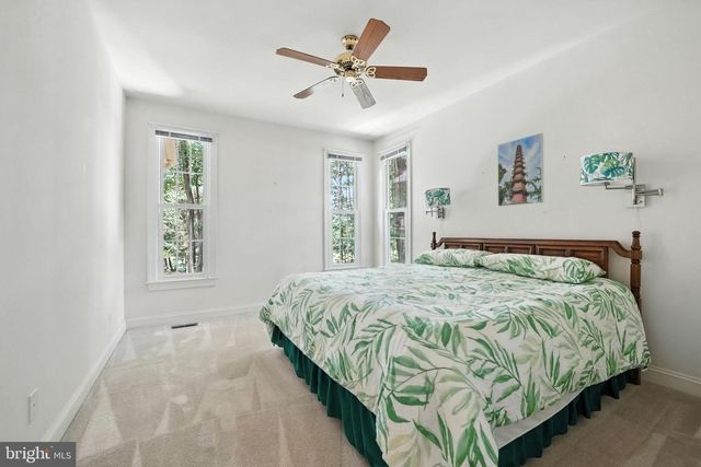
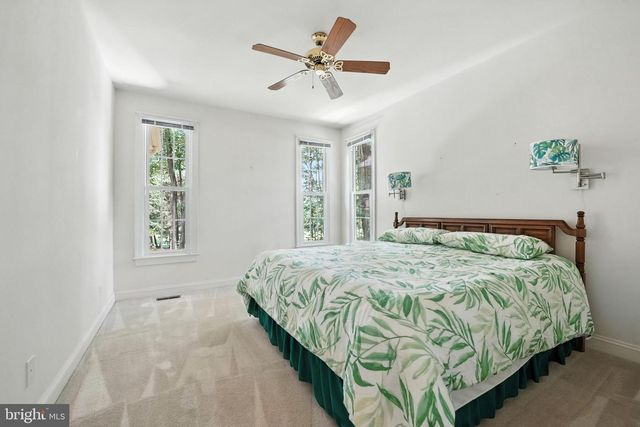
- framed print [497,131,544,208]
